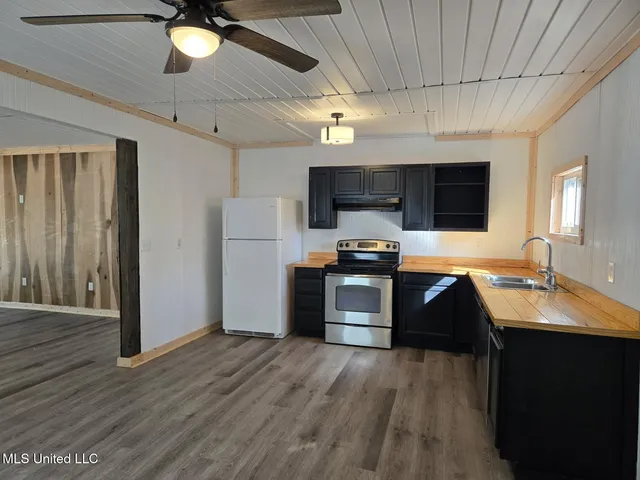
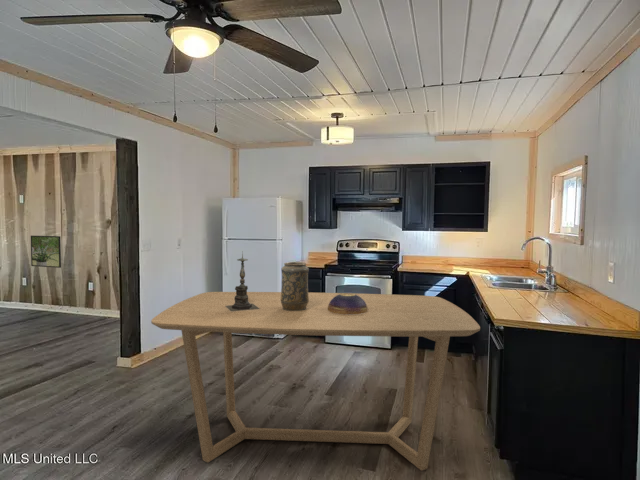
+ dining table [150,291,481,472]
+ candle holder [226,250,260,311]
+ decorative bowl [328,292,368,314]
+ decorative vase [280,261,310,311]
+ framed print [30,235,62,269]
